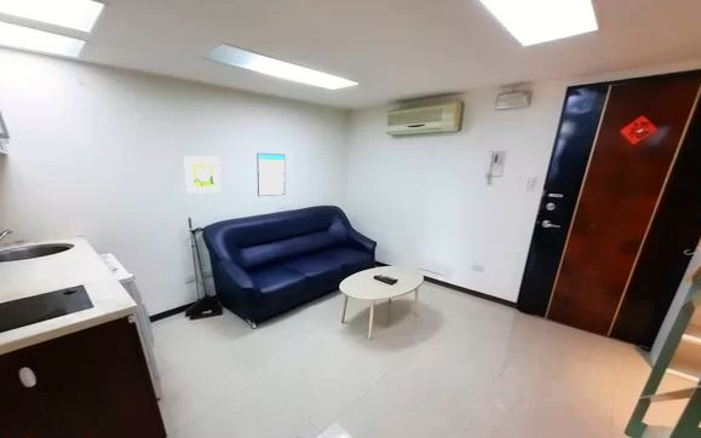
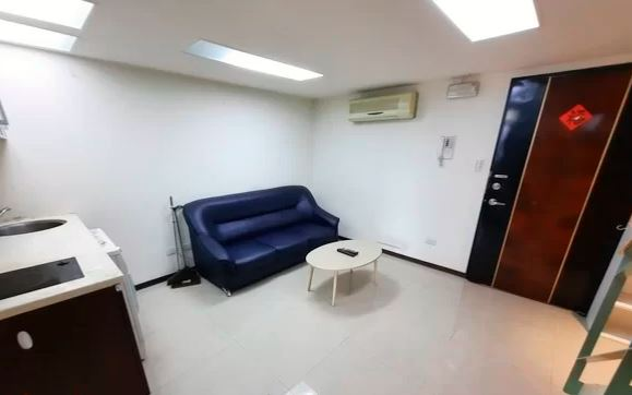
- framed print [183,155,222,195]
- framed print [255,151,286,197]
